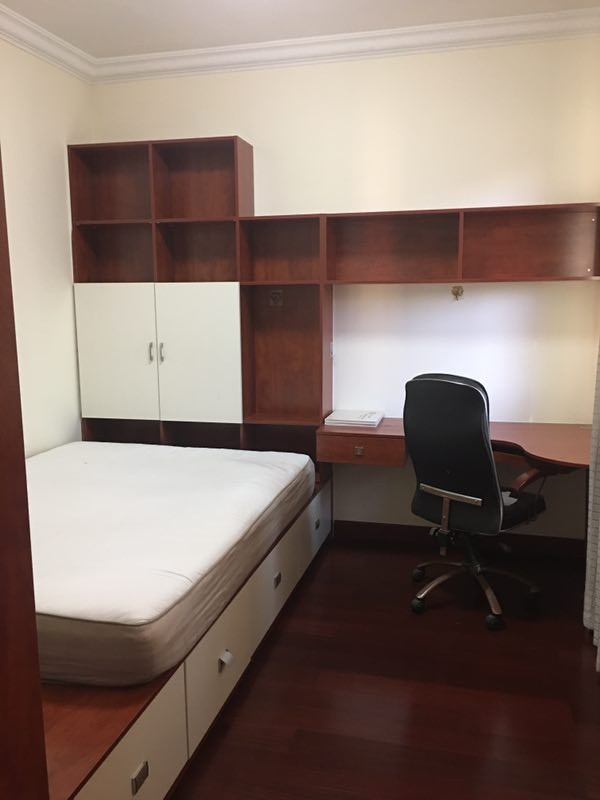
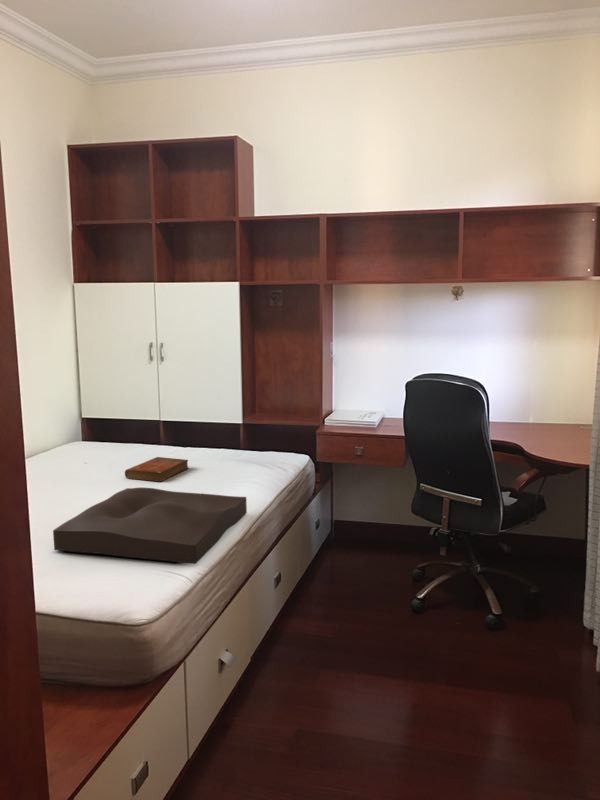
+ bible [124,456,189,483]
+ cushion [52,486,248,565]
